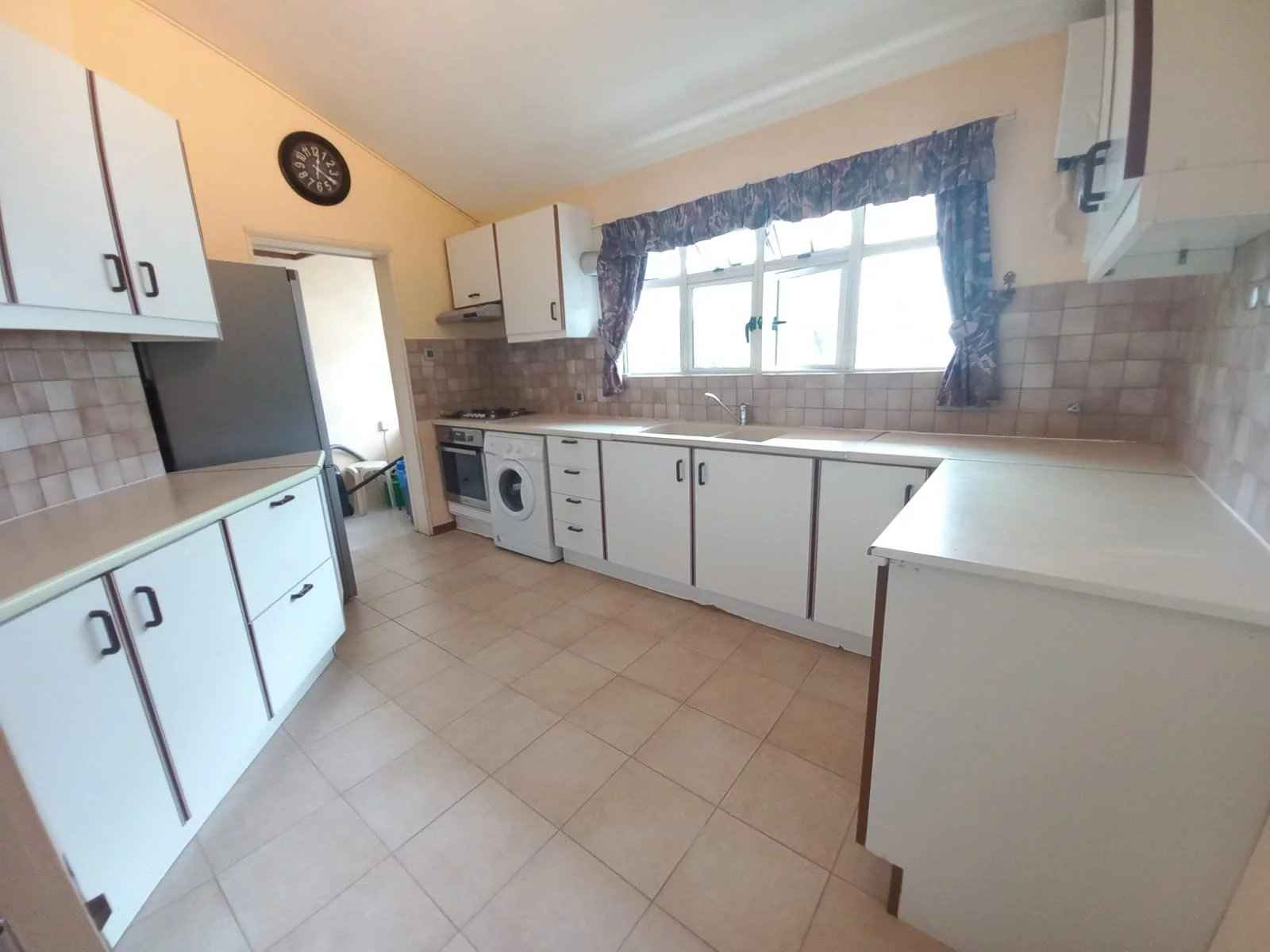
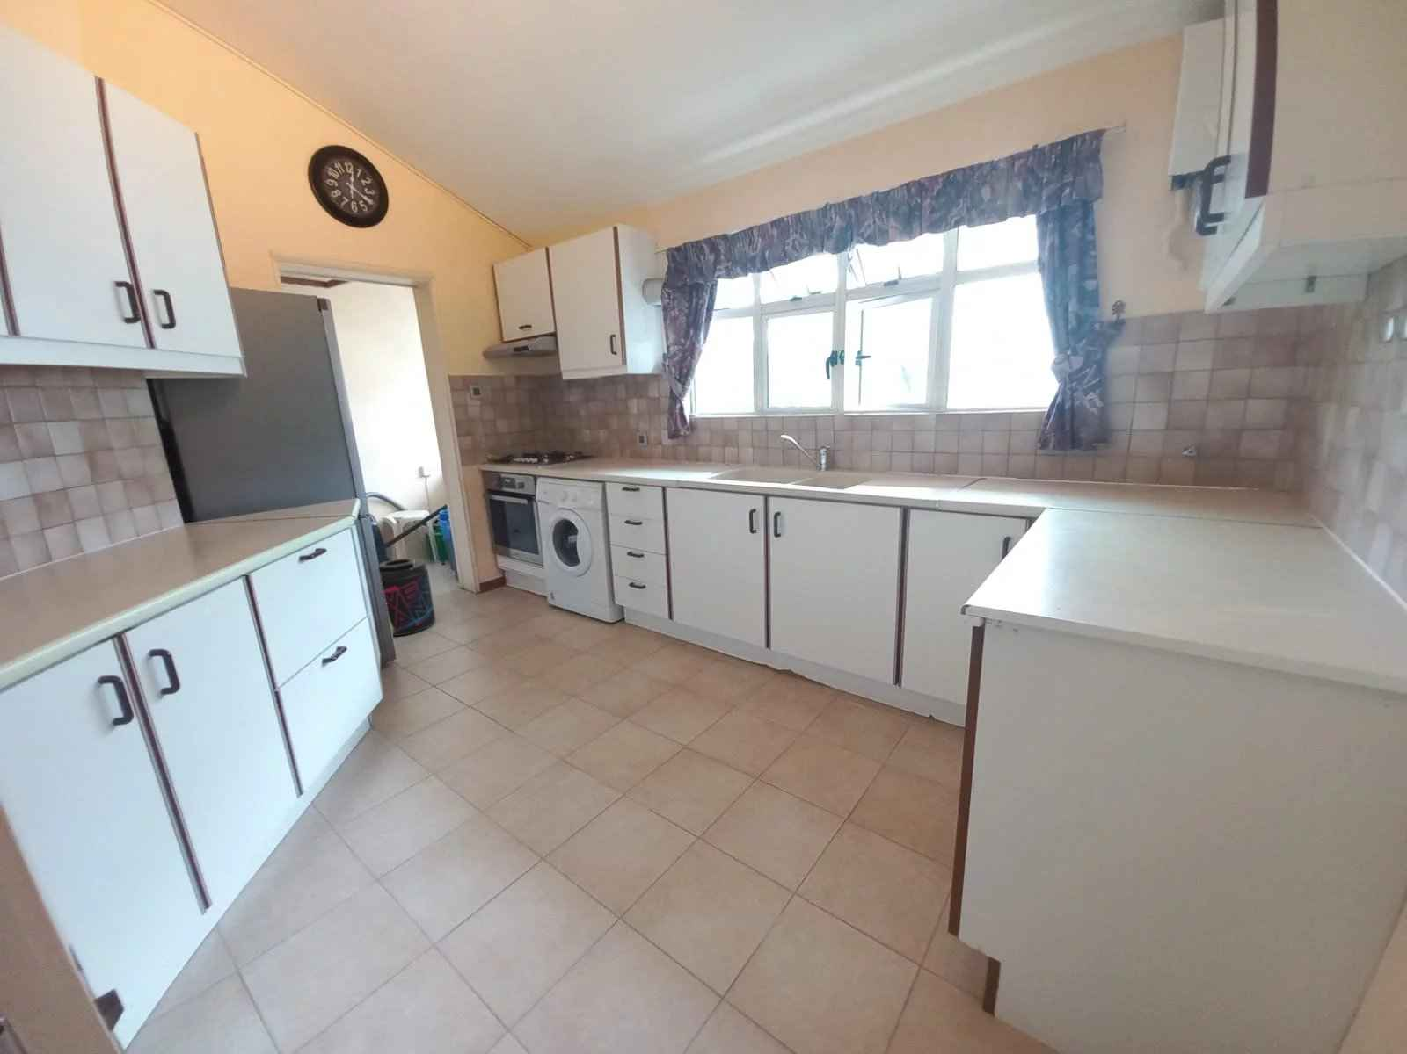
+ supplement container [378,558,437,637]
